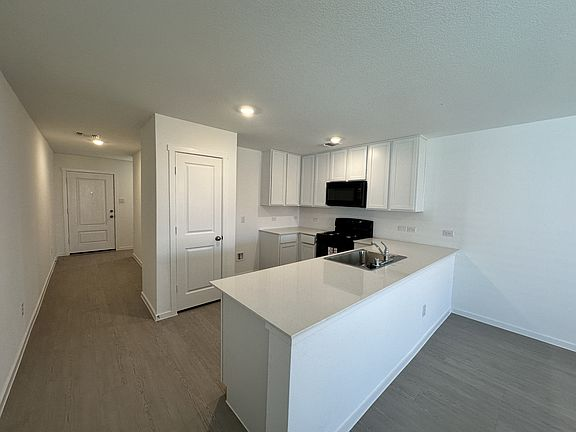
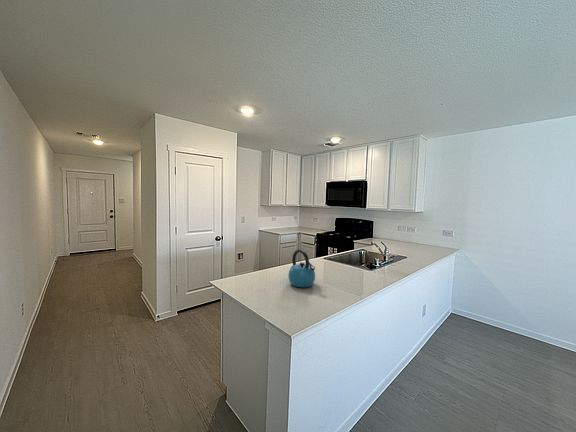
+ kettle [287,249,316,288]
